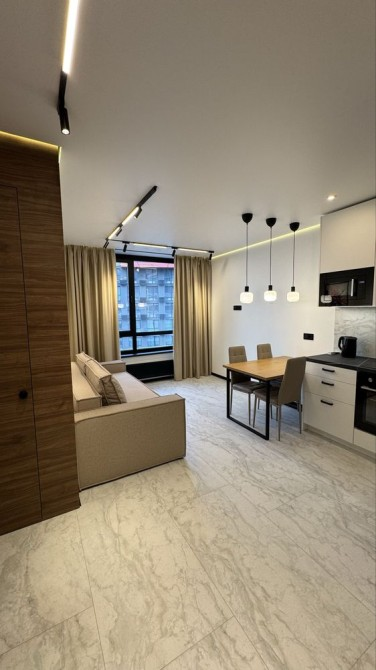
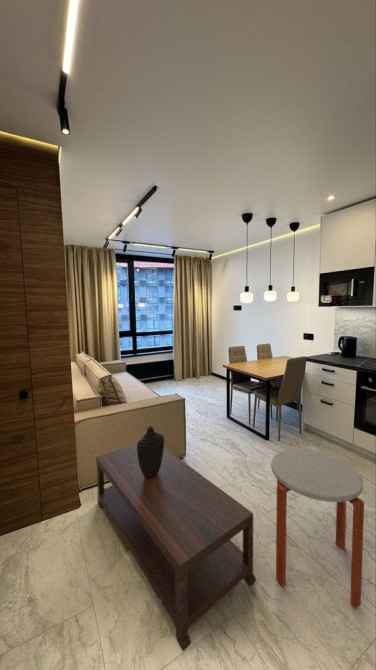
+ side table [270,448,365,610]
+ coffee table [95,442,257,652]
+ decorative vase [137,425,165,478]
